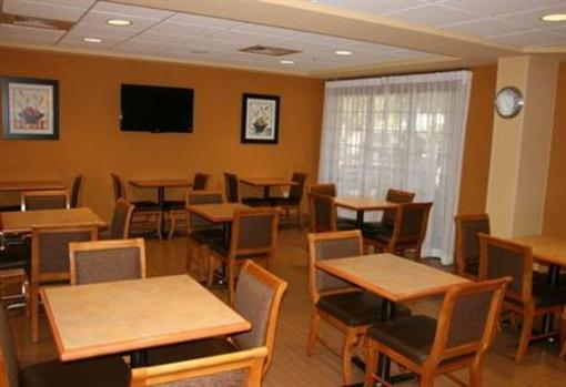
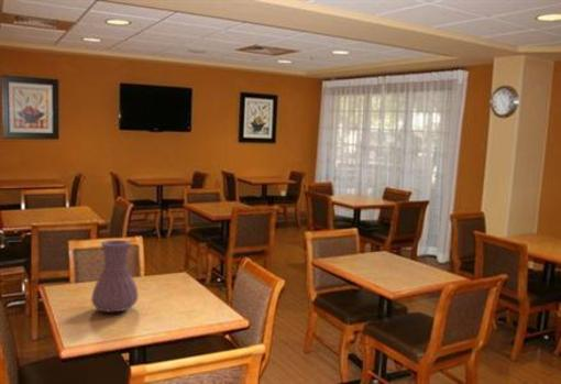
+ vase [90,239,139,314]
